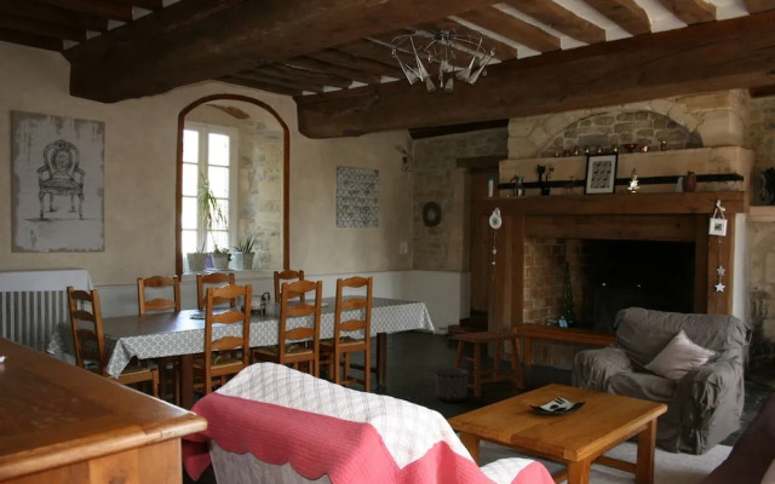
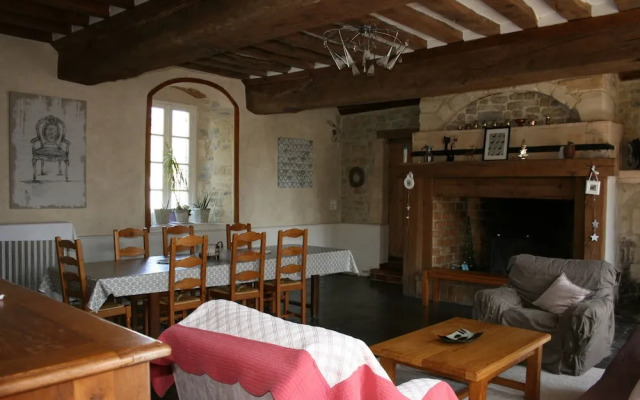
- stool [453,329,526,398]
- planter [434,367,470,403]
